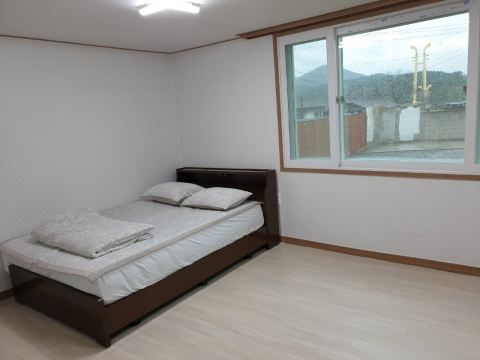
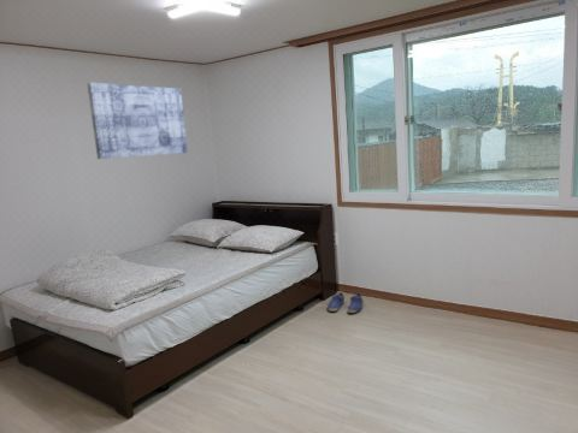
+ shoe [326,291,365,314]
+ wall art [85,82,189,160]
